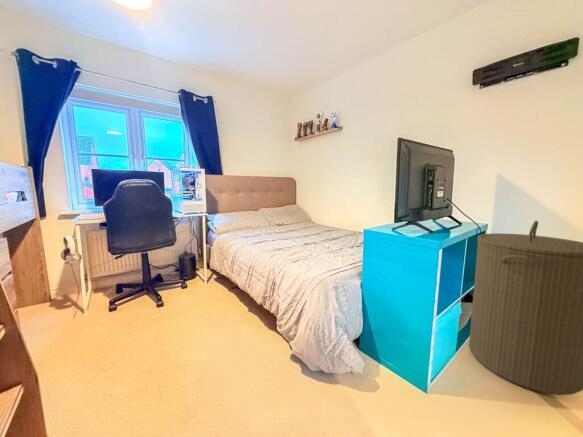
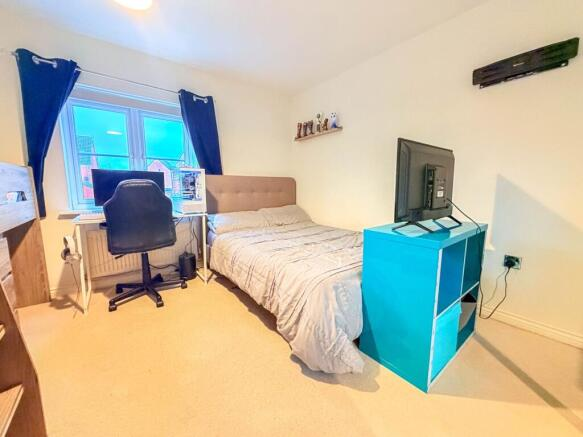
- laundry hamper [468,220,583,396]
